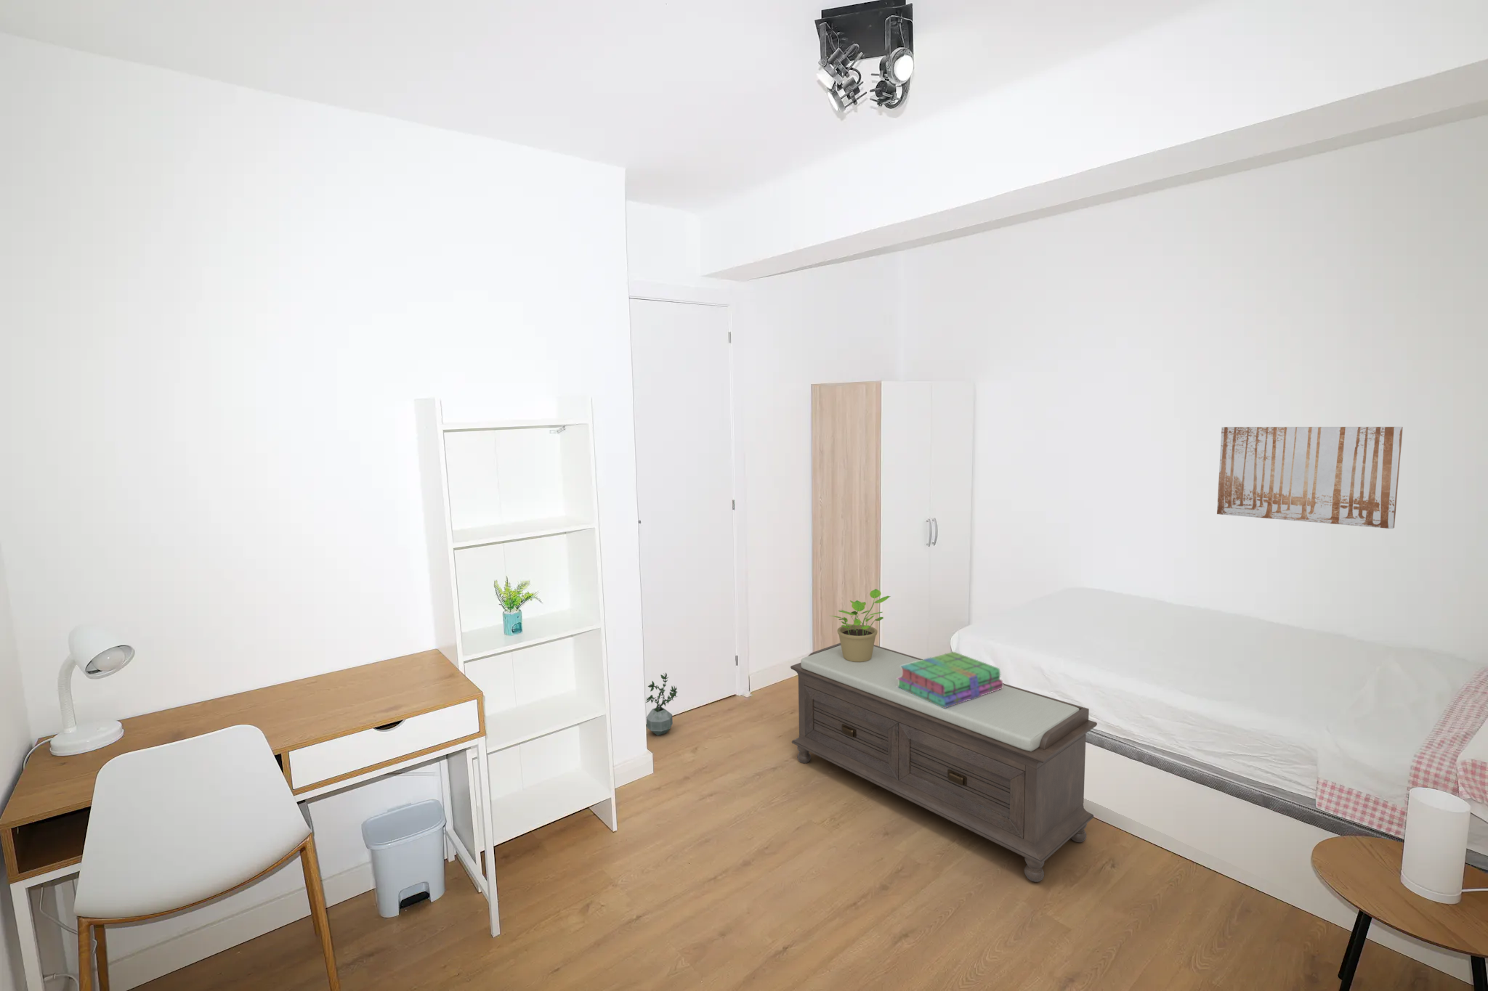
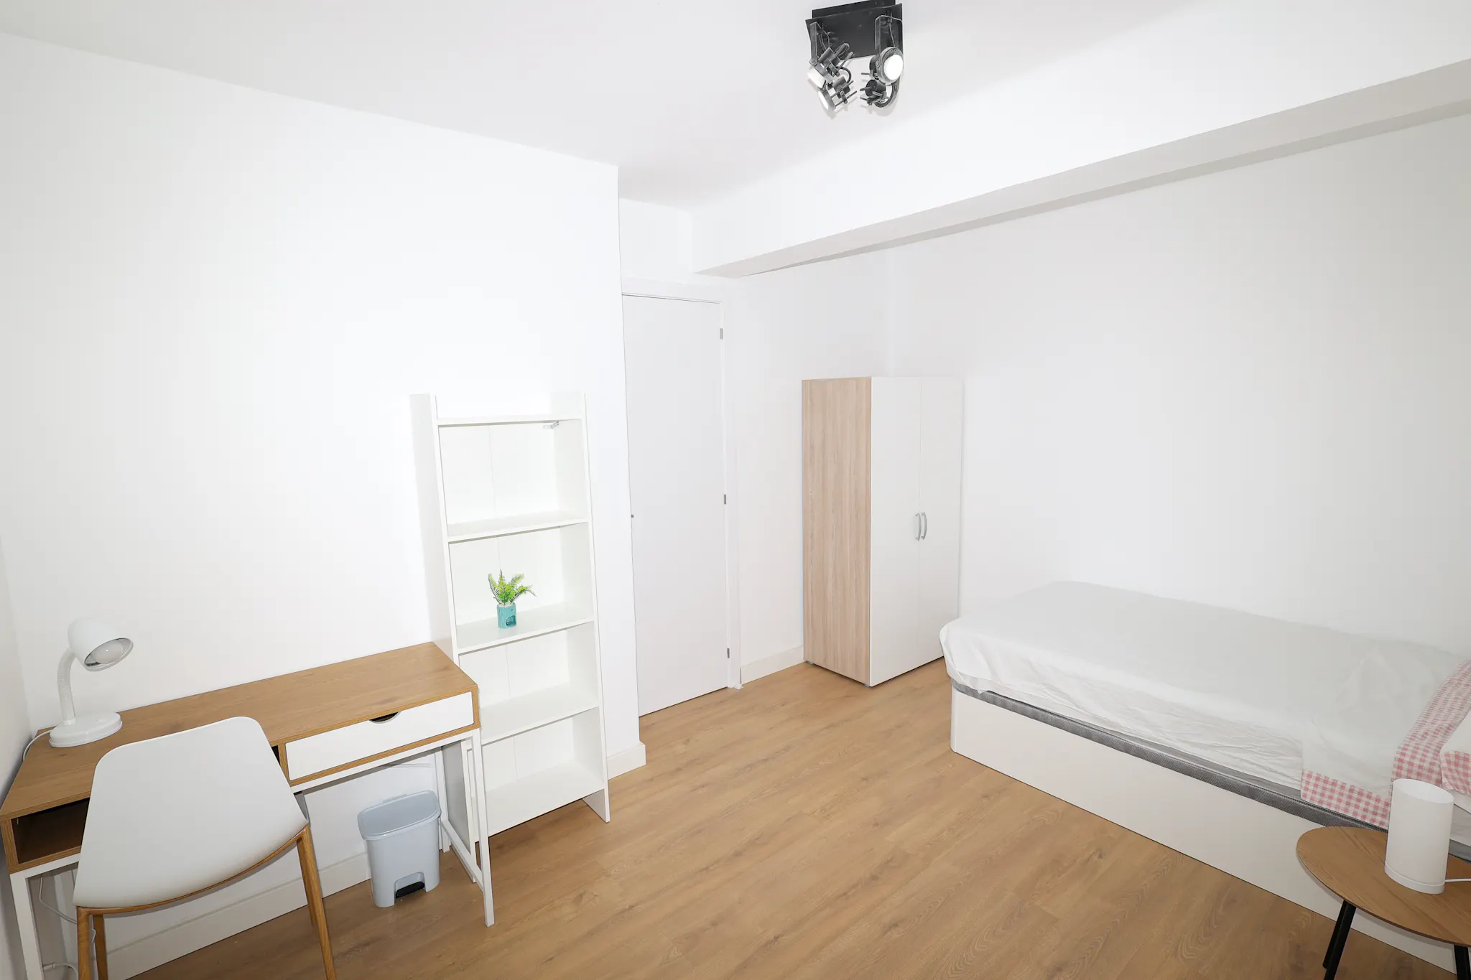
- potted plant [830,588,892,663]
- wall art [1216,426,1404,530]
- stack of books [896,651,1003,708]
- bench [790,641,1097,883]
- potted plant [645,672,678,737]
